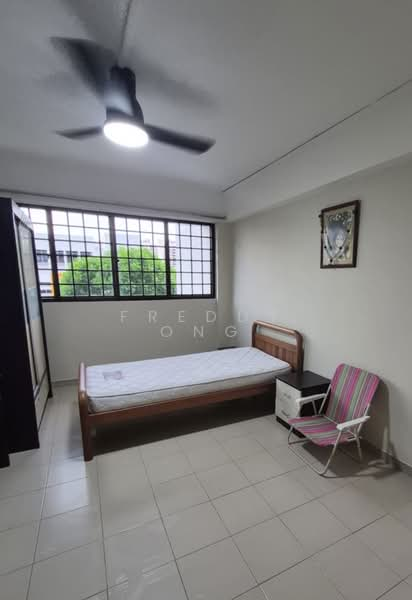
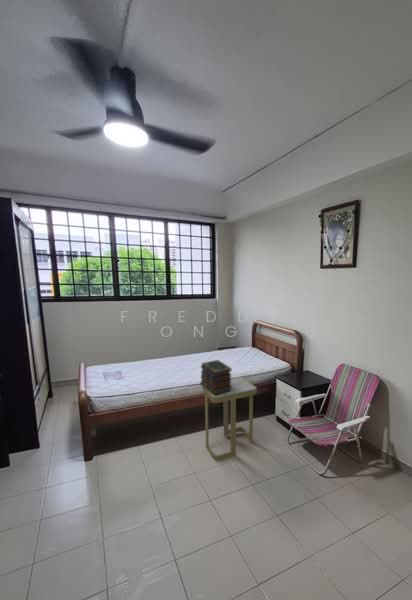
+ side table [202,376,258,461]
+ book stack [199,359,233,396]
